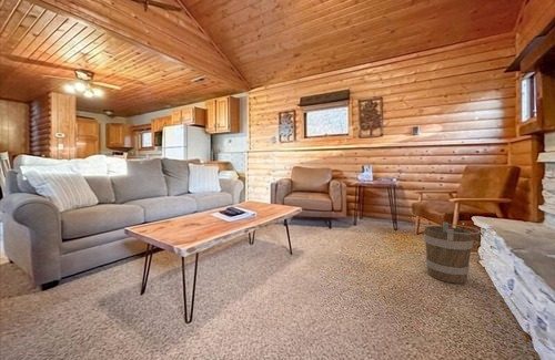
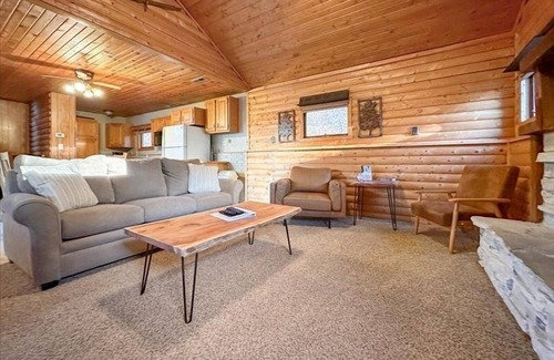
- bucket [423,222,482,285]
